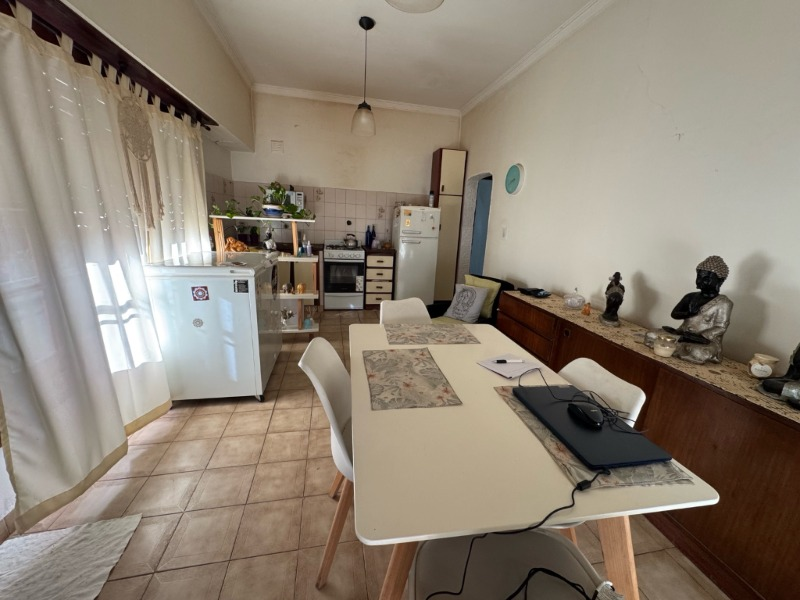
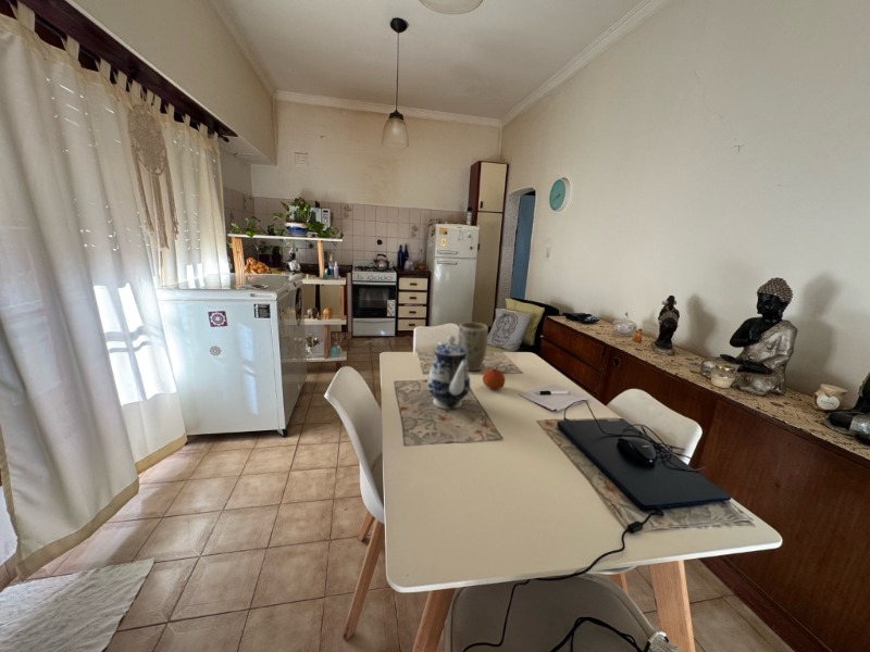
+ fruit [482,367,507,390]
+ teapot [426,334,471,410]
+ plant pot [457,322,489,372]
